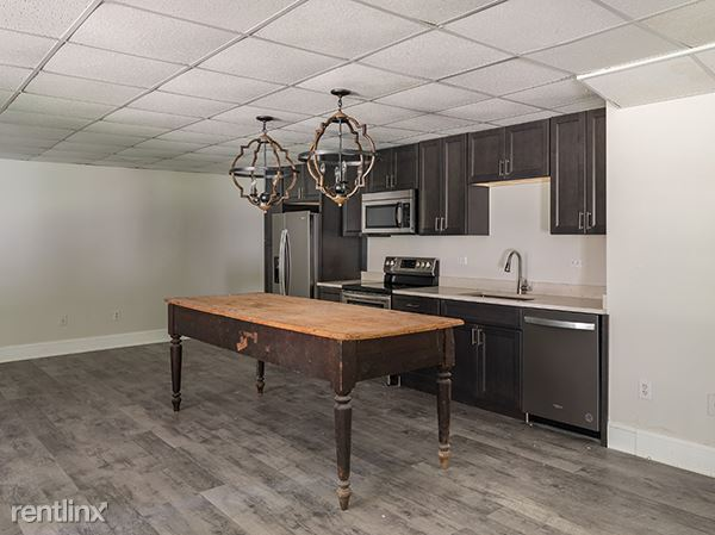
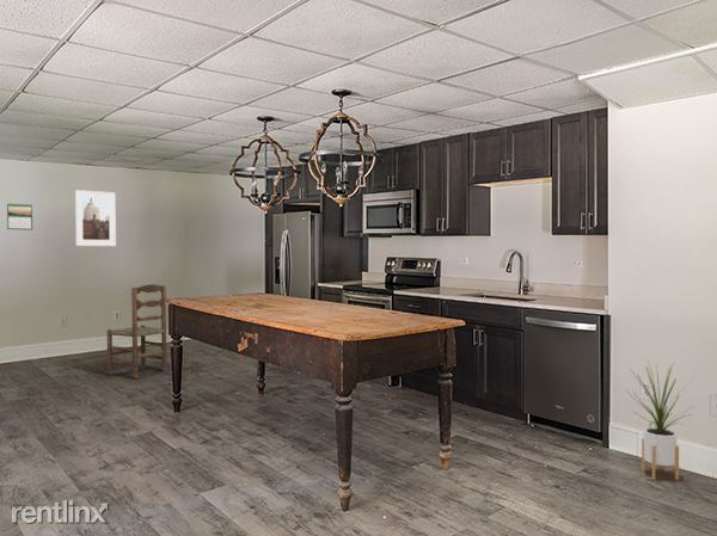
+ house plant [625,361,695,481]
+ dining chair [106,283,168,380]
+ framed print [74,189,117,247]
+ calendar [6,202,33,232]
